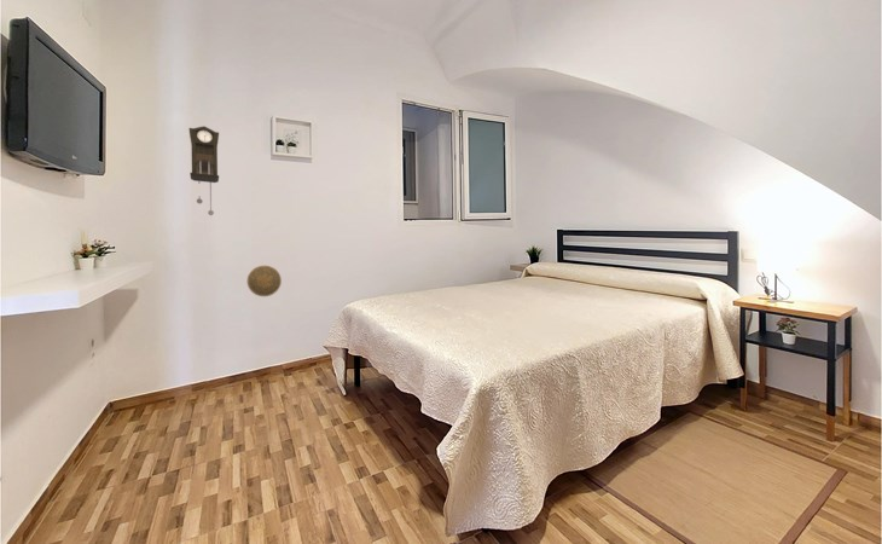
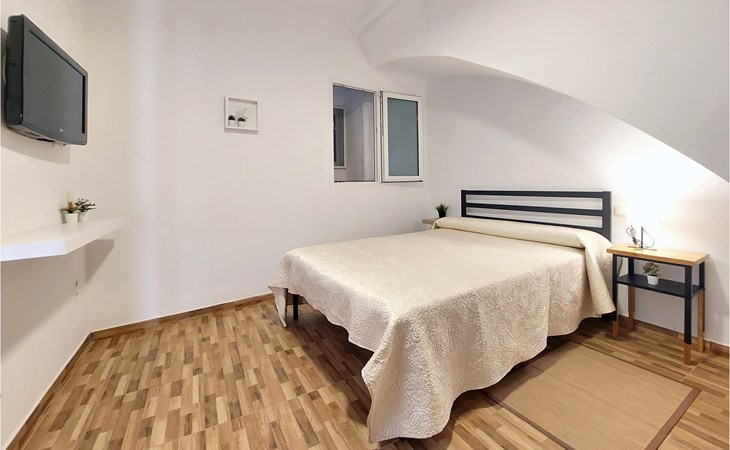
- pendulum clock [188,125,220,216]
- decorative plate [246,265,283,297]
